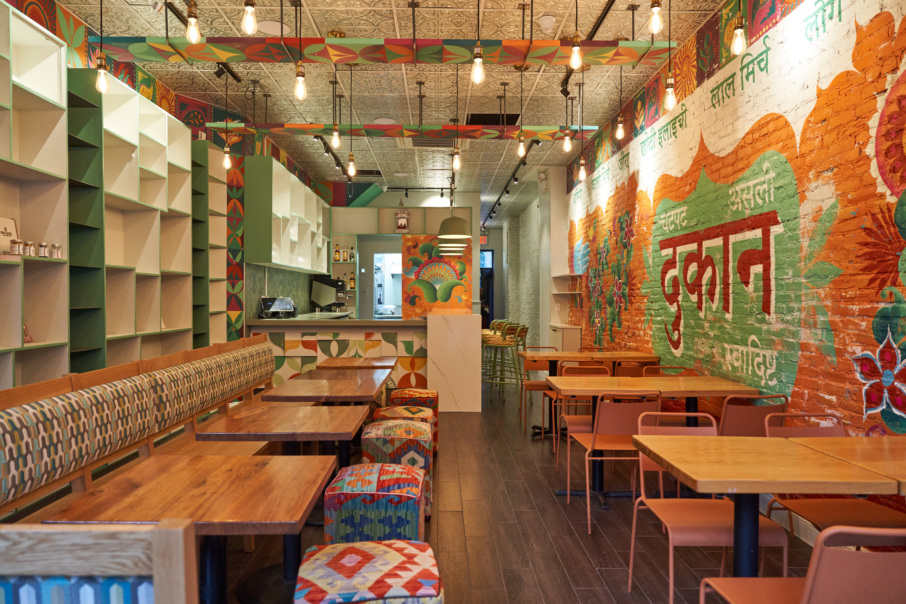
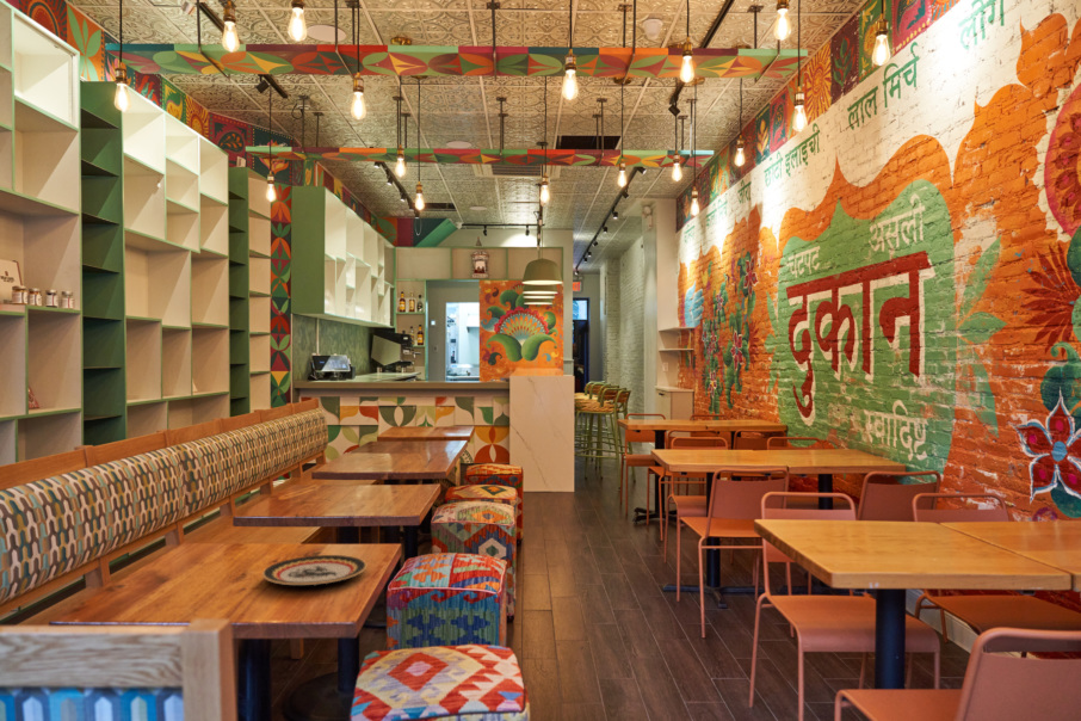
+ plate [260,554,369,586]
